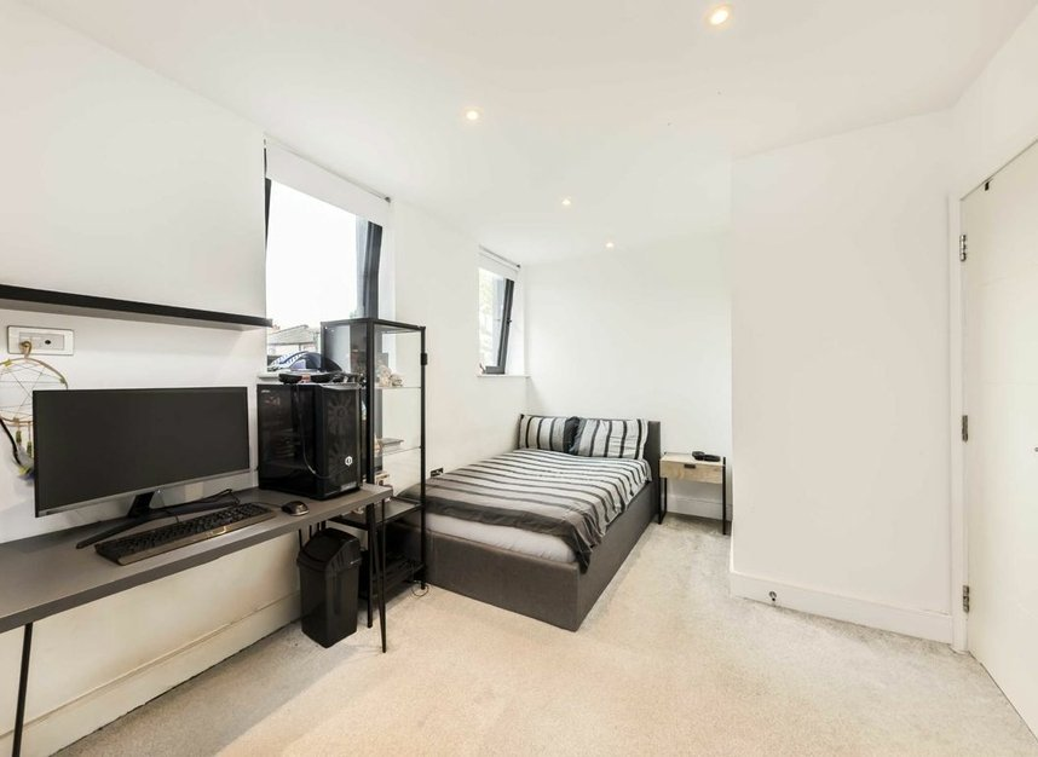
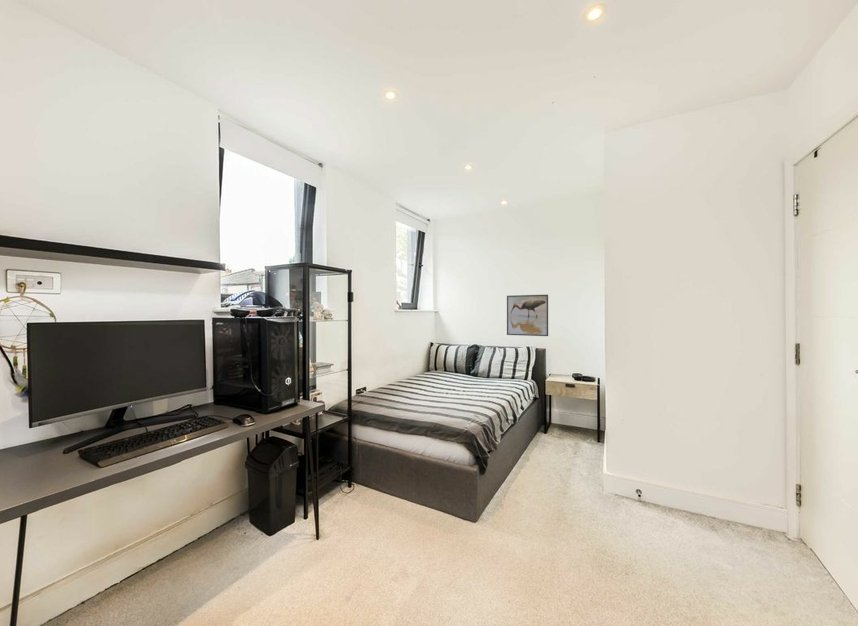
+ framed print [506,294,549,337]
